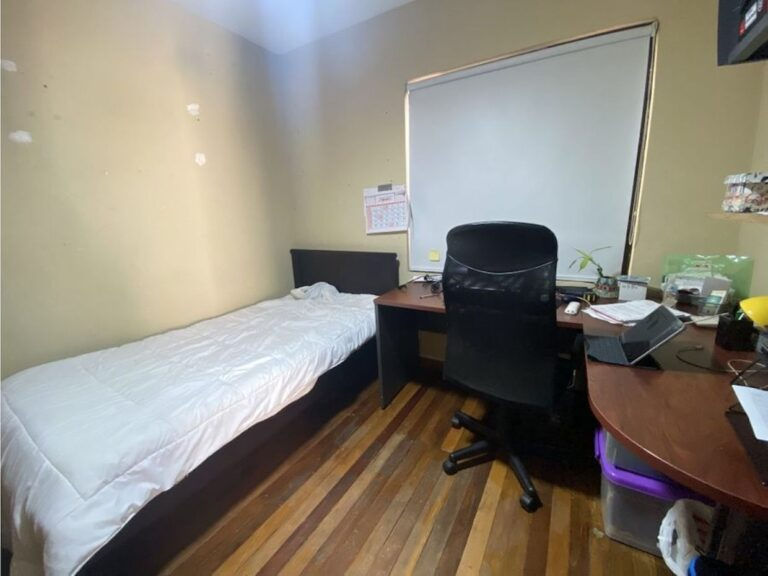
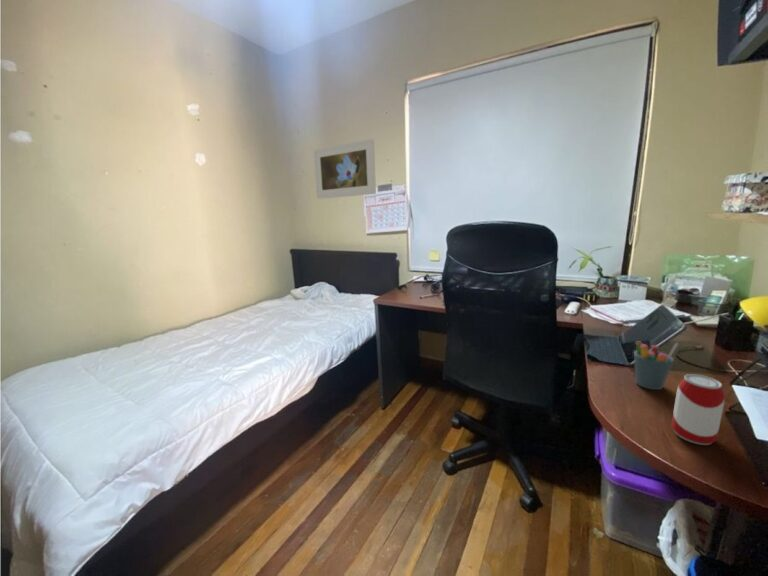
+ pen holder [633,341,679,391]
+ beverage can [671,373,726,446]
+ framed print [312,138,377,200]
